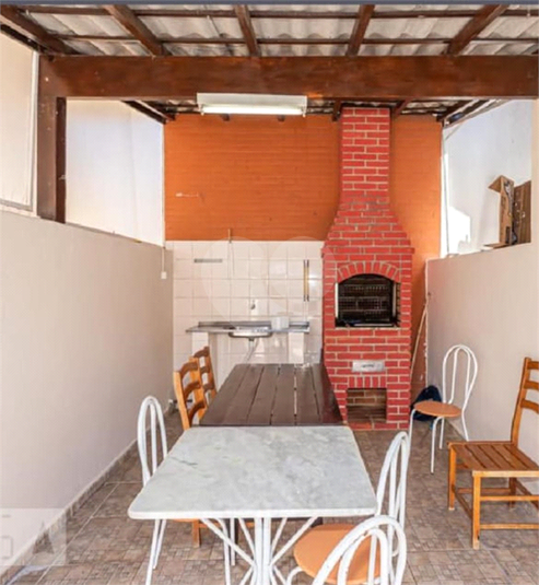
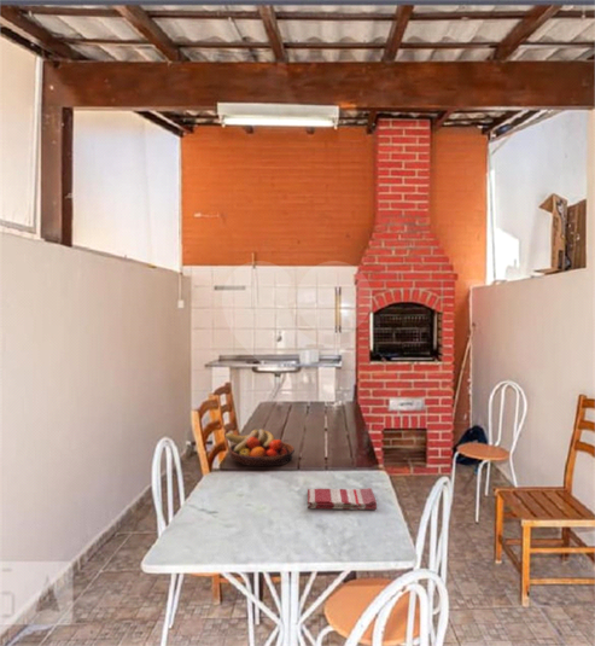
+ fruit bowl [223,427,296,467]
+ dish towel [307,487,378,511]
